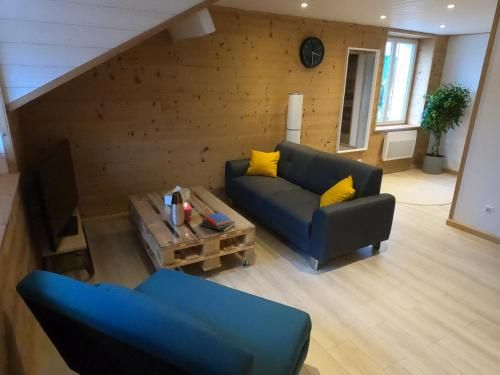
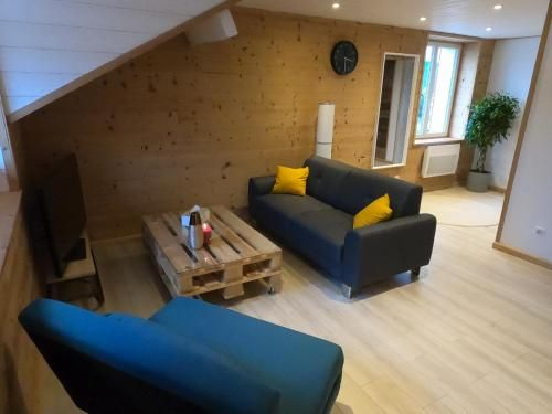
- book [199,211,236,233]
